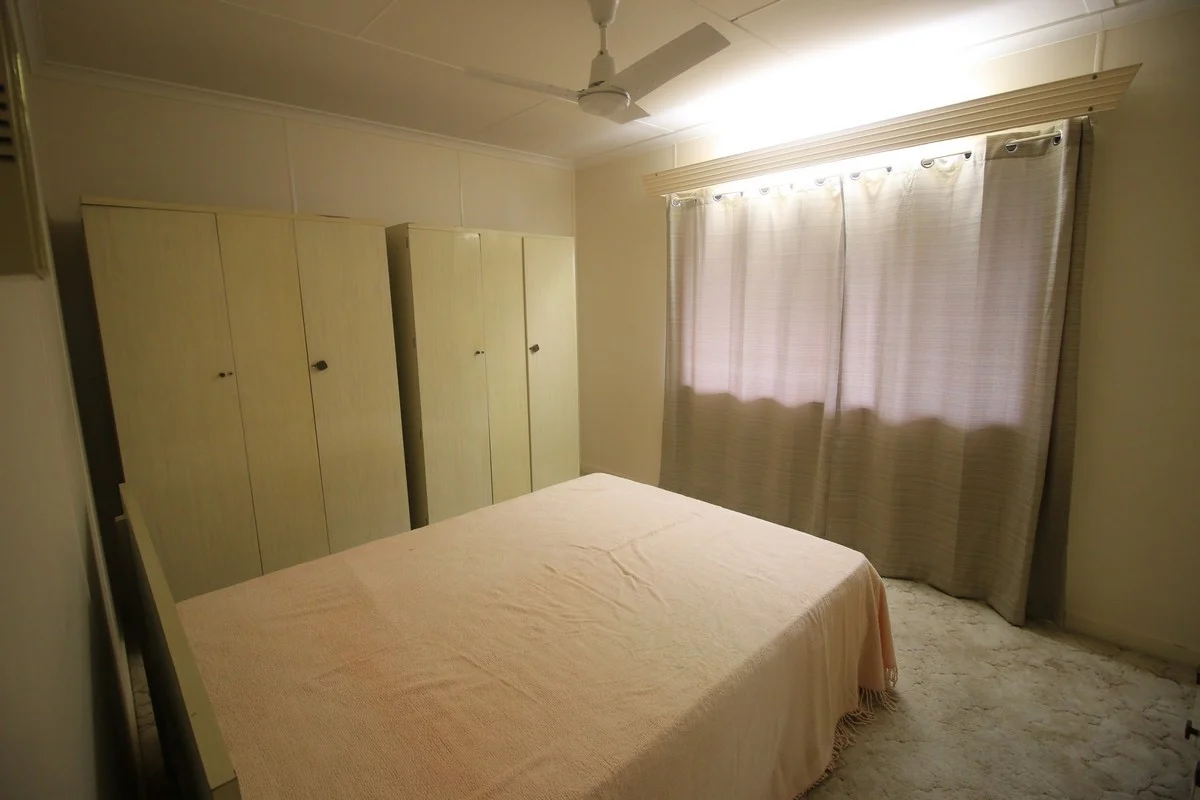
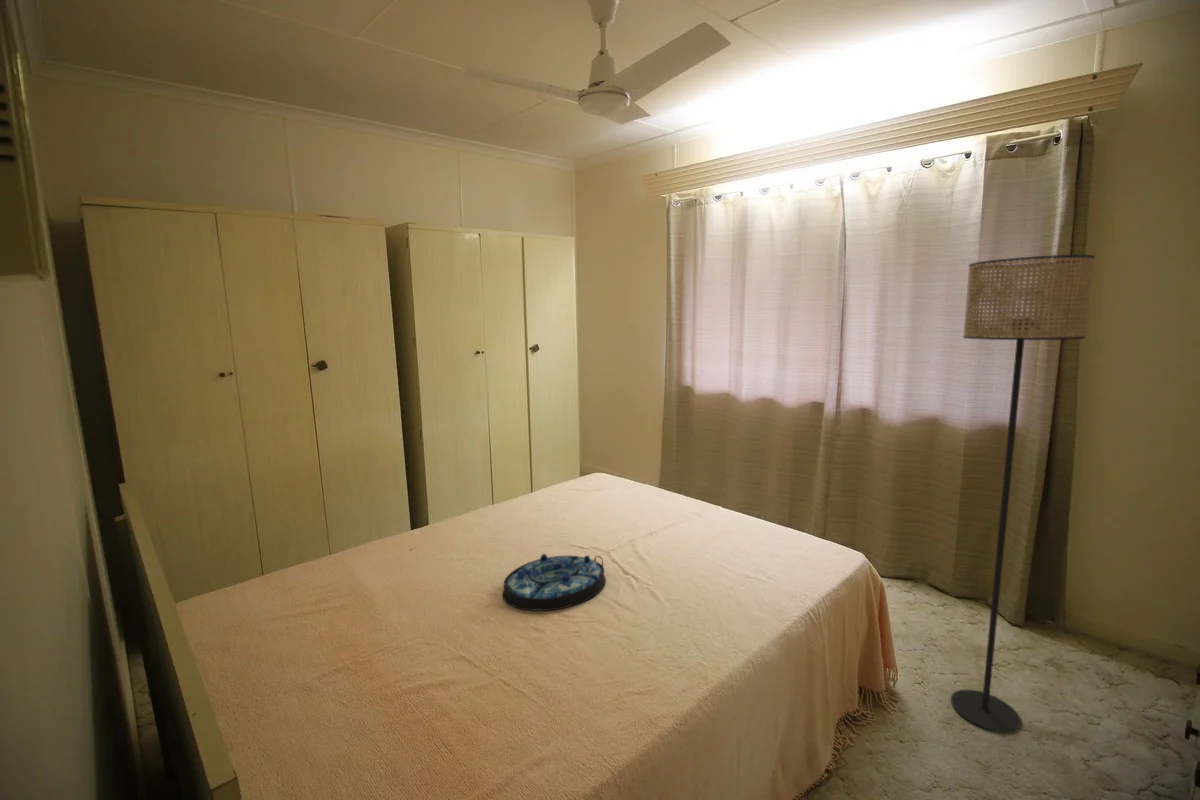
+ serving tray [502,553,607,612]
+ floor lamp [950,254,1096,733]
